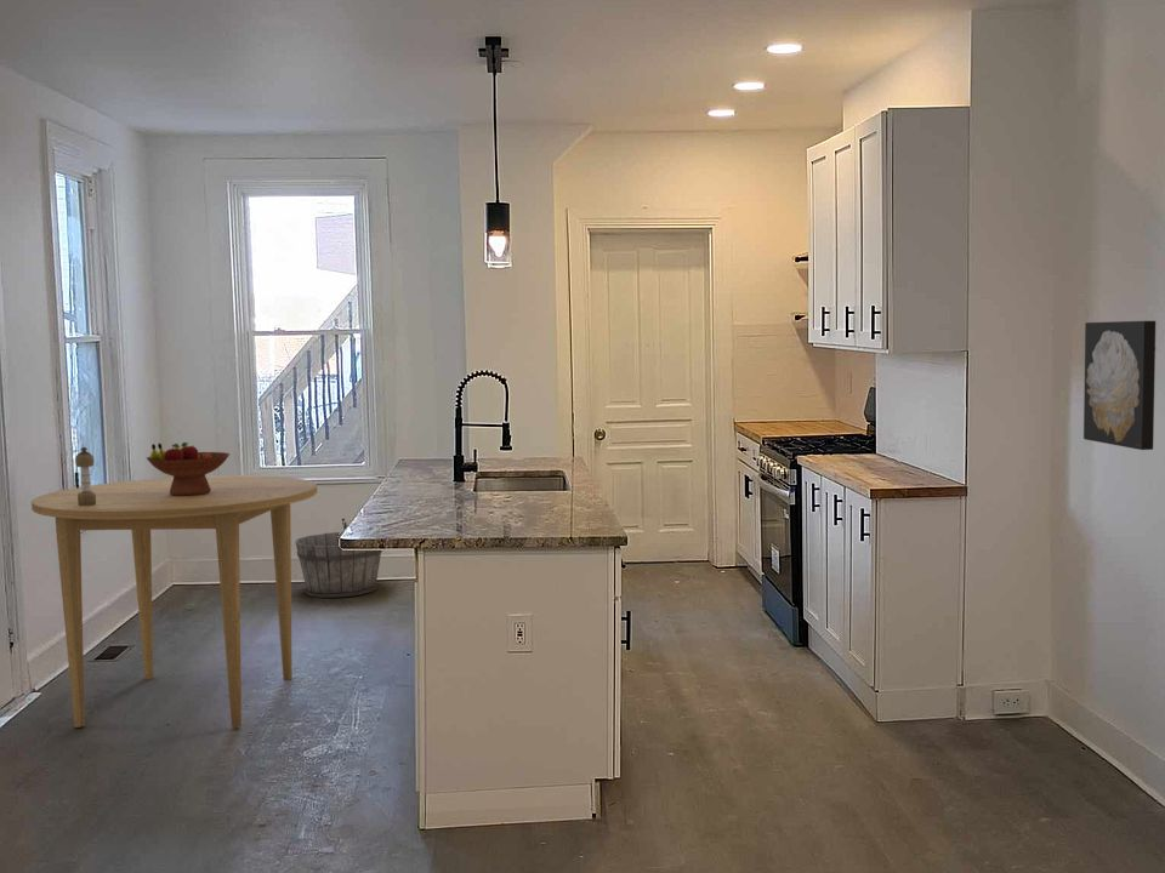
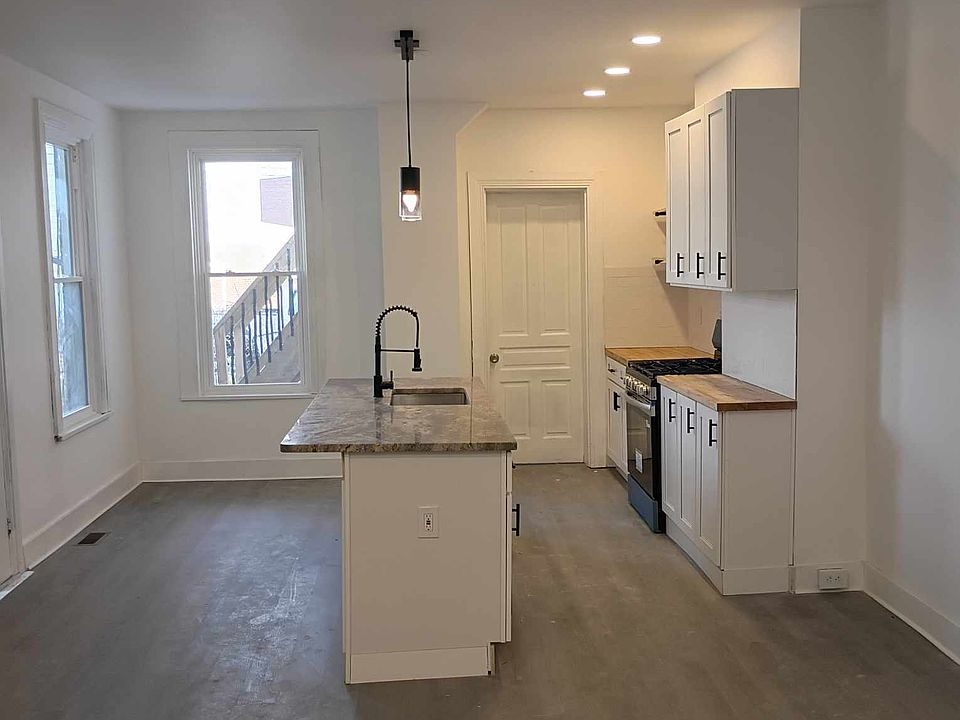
- dining table [30,474,318,729]
- fruit bowl [146,441,231,496]
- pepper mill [74,446,96,506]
- wooden bucket [295,518,383,599]
- wall art [1082,320,1157,451]
